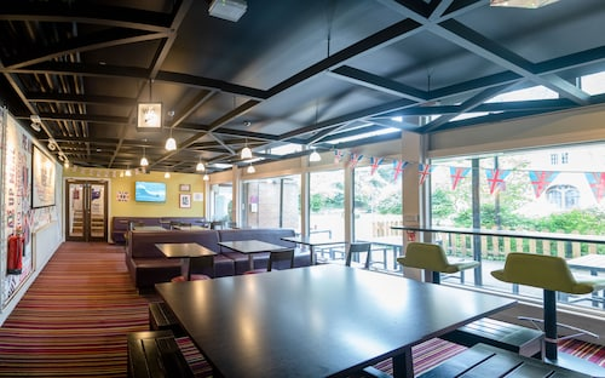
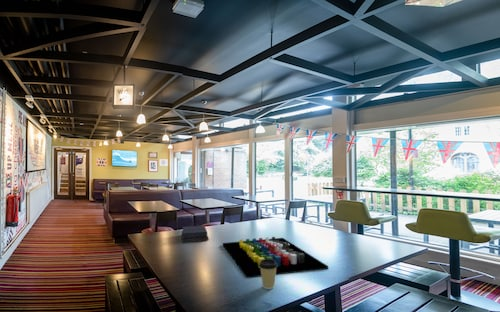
+ coffee cup [259,259,278,290]
+ book [181,225,210,244]
+ board game [222,236,329,279]
